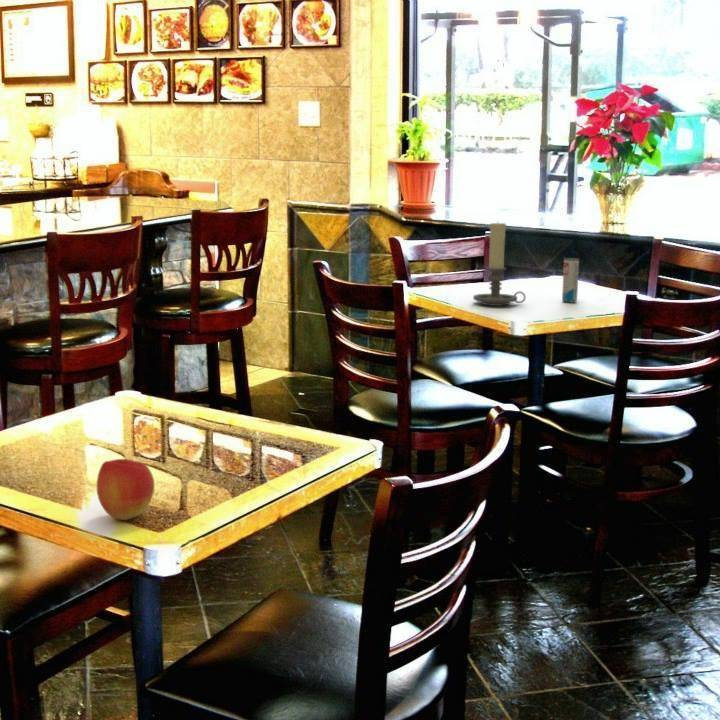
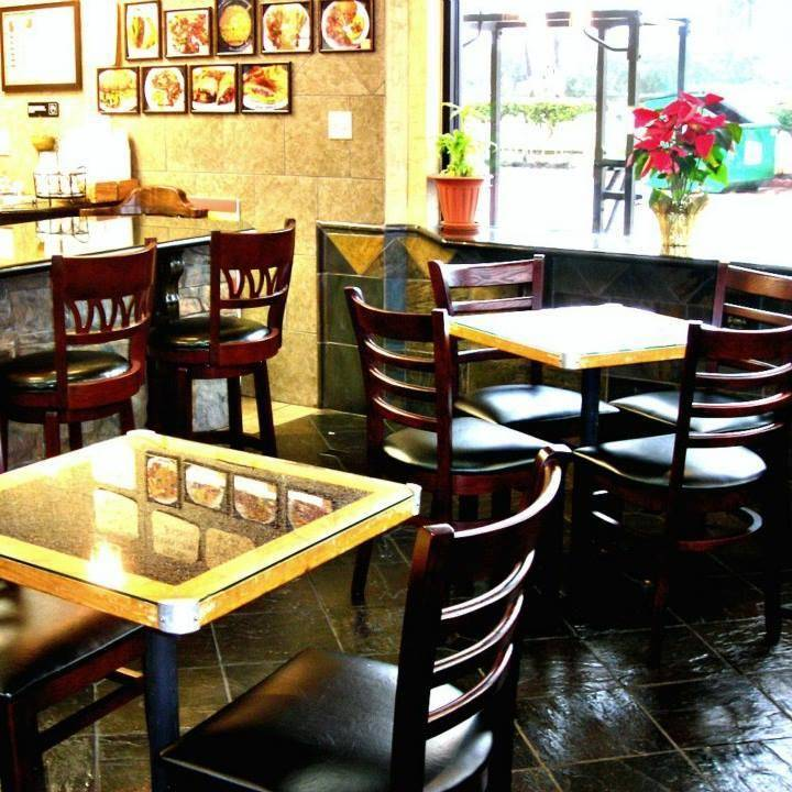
- beverage can [561,257,580,303]
- candle holder [472,222,527,307]
- apple [96,458,155,521]
